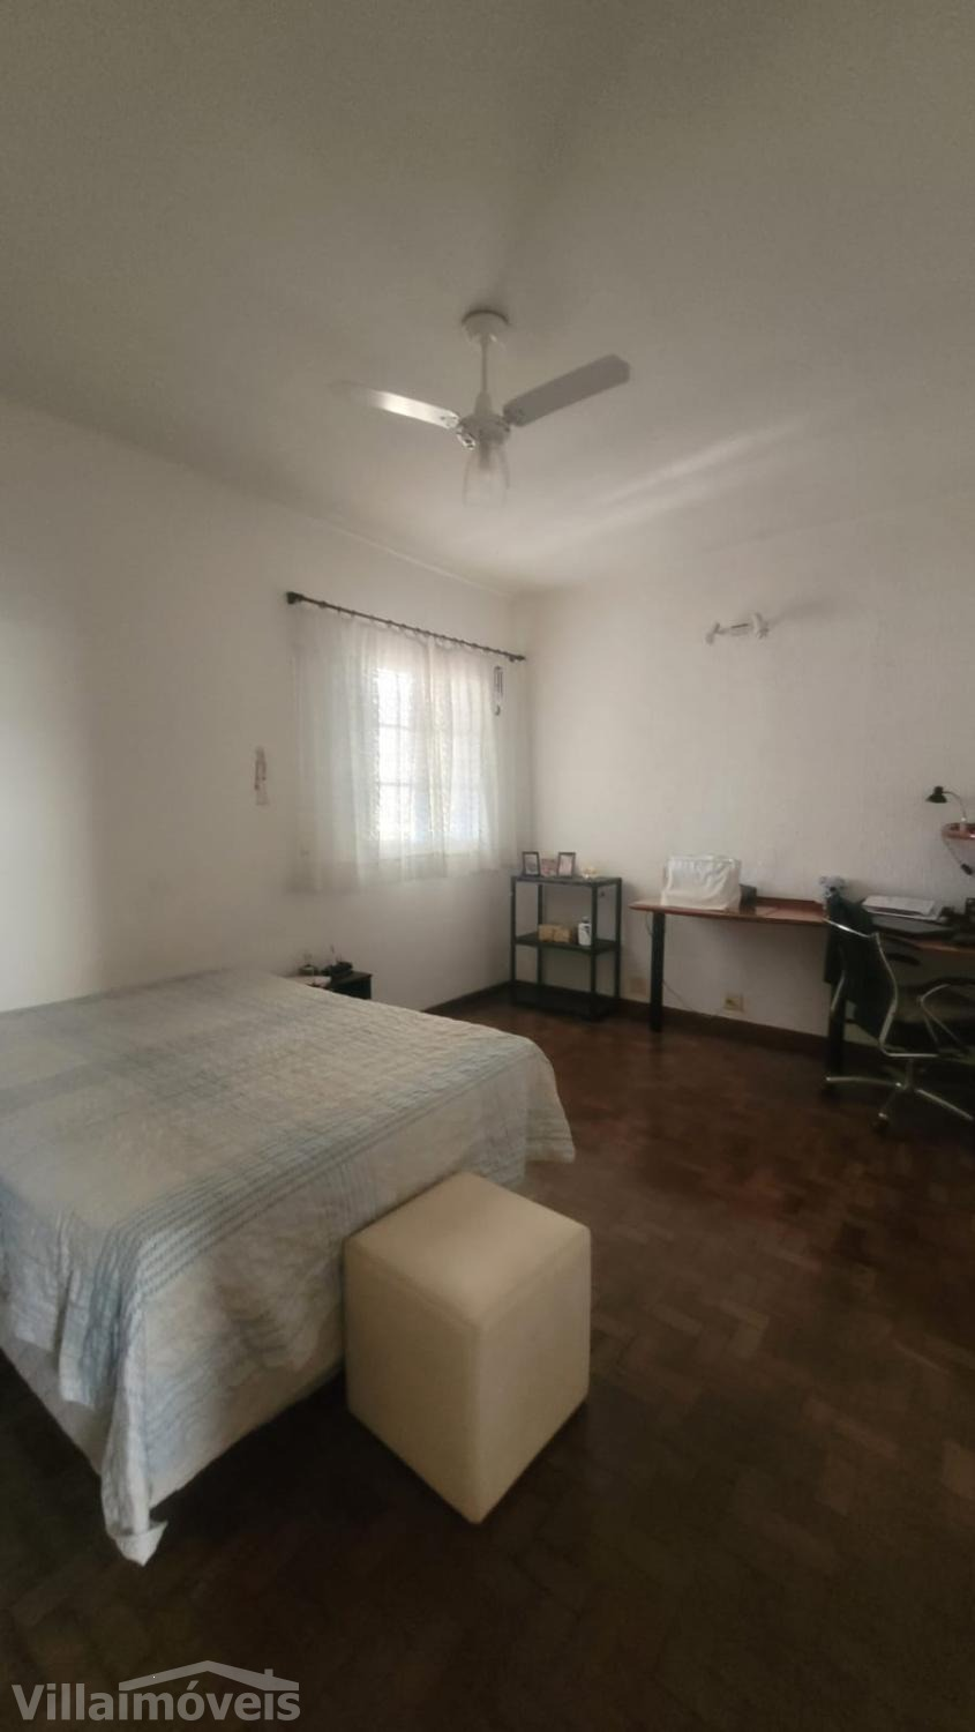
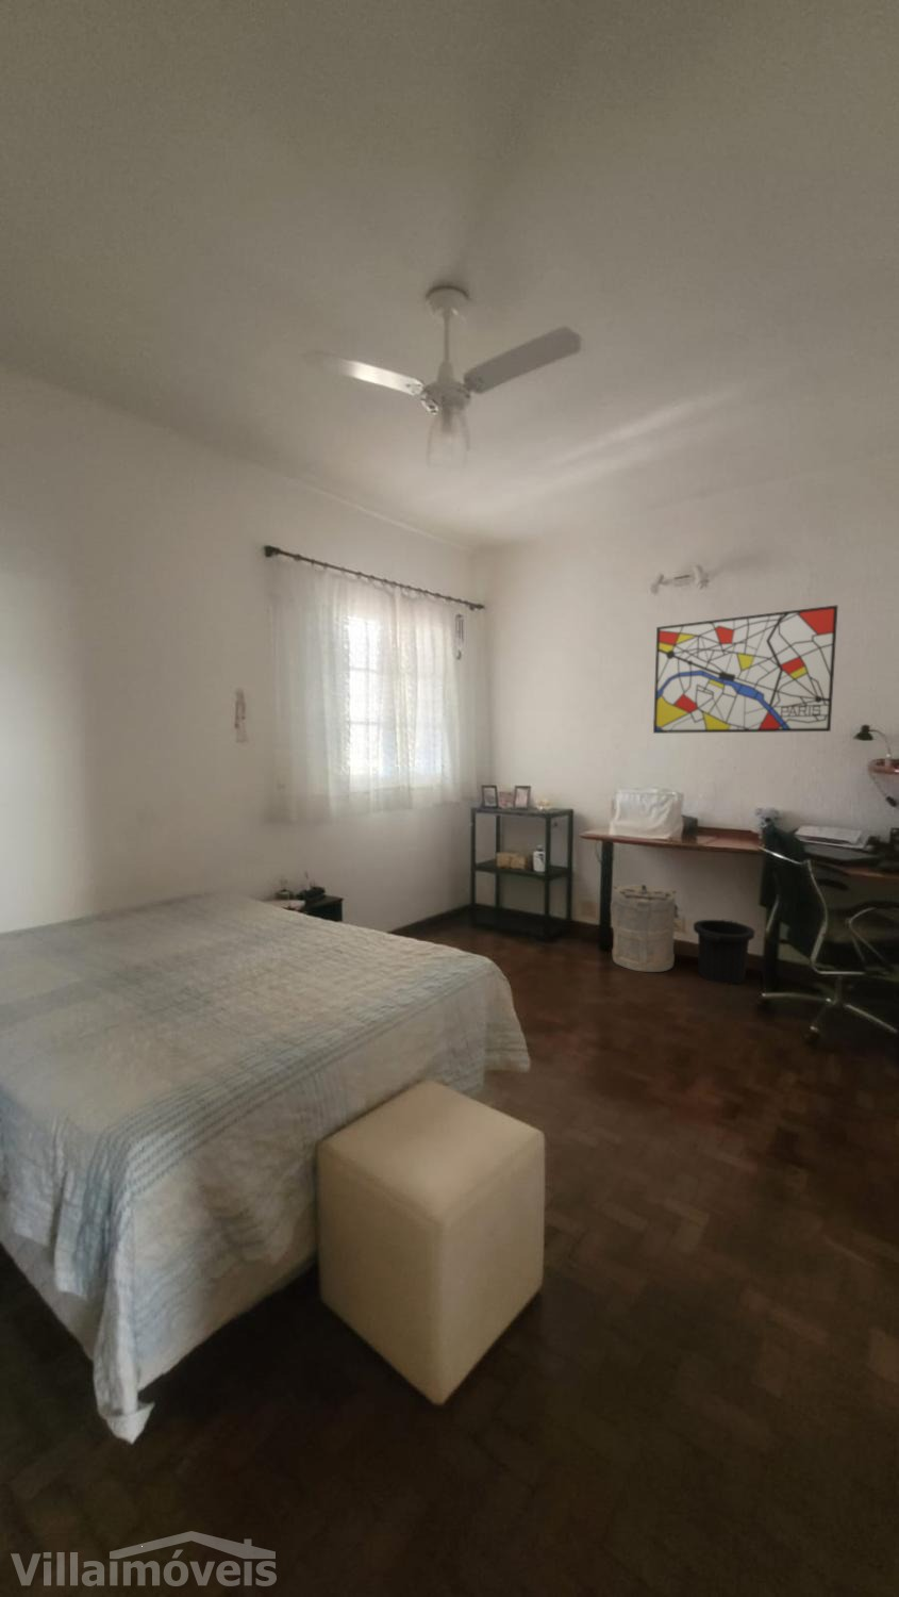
+ laundry hamper [610,883,683,973]
+ wall art [652,603,840,735]
+ trash can [693,919,756,986]
